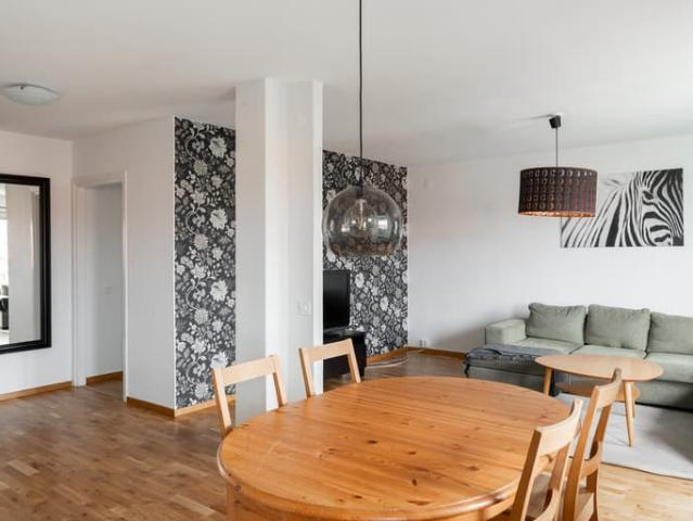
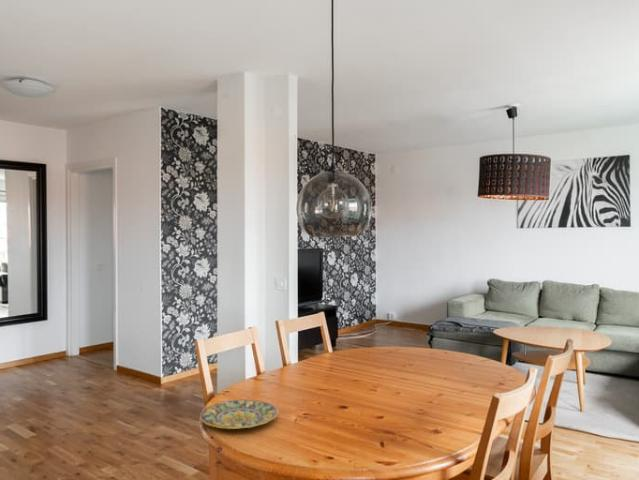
+ plate [199,398,280,430]
